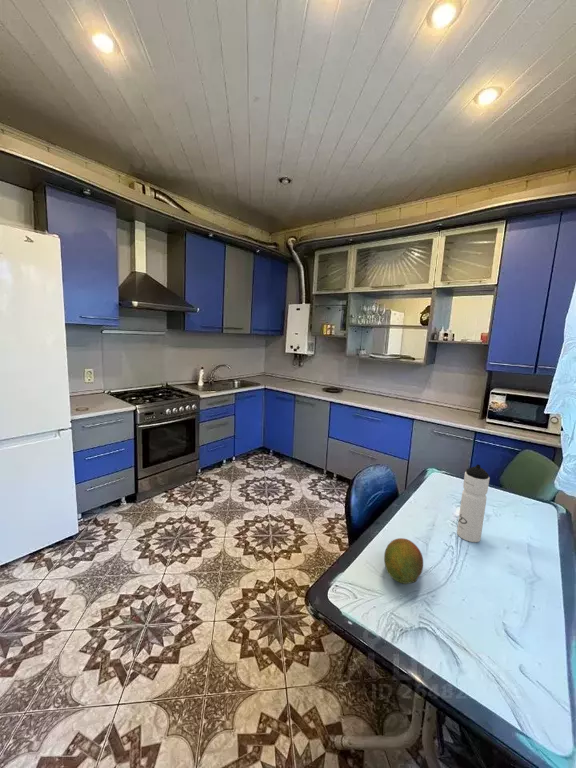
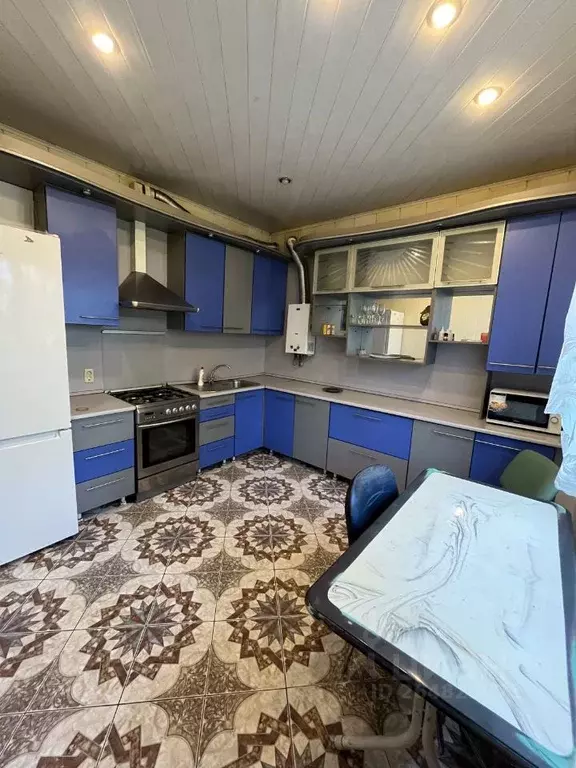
- water bottle [456,464,491,543]
- fruit [383,537,424,585]
